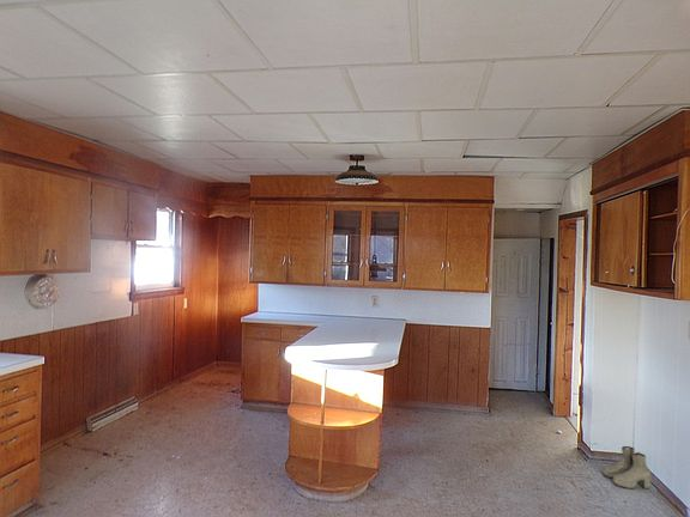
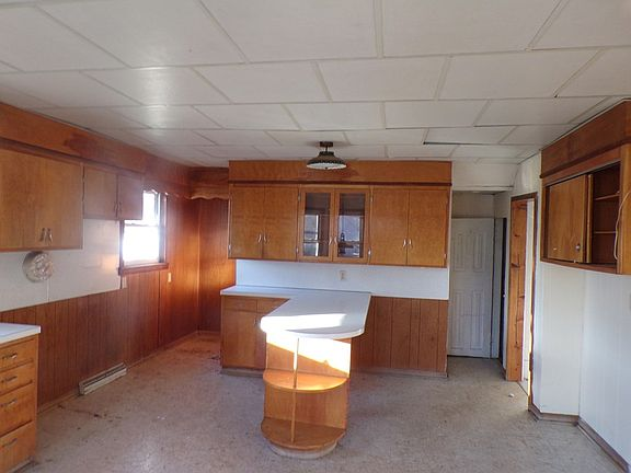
- boots [601,445,652,489]
